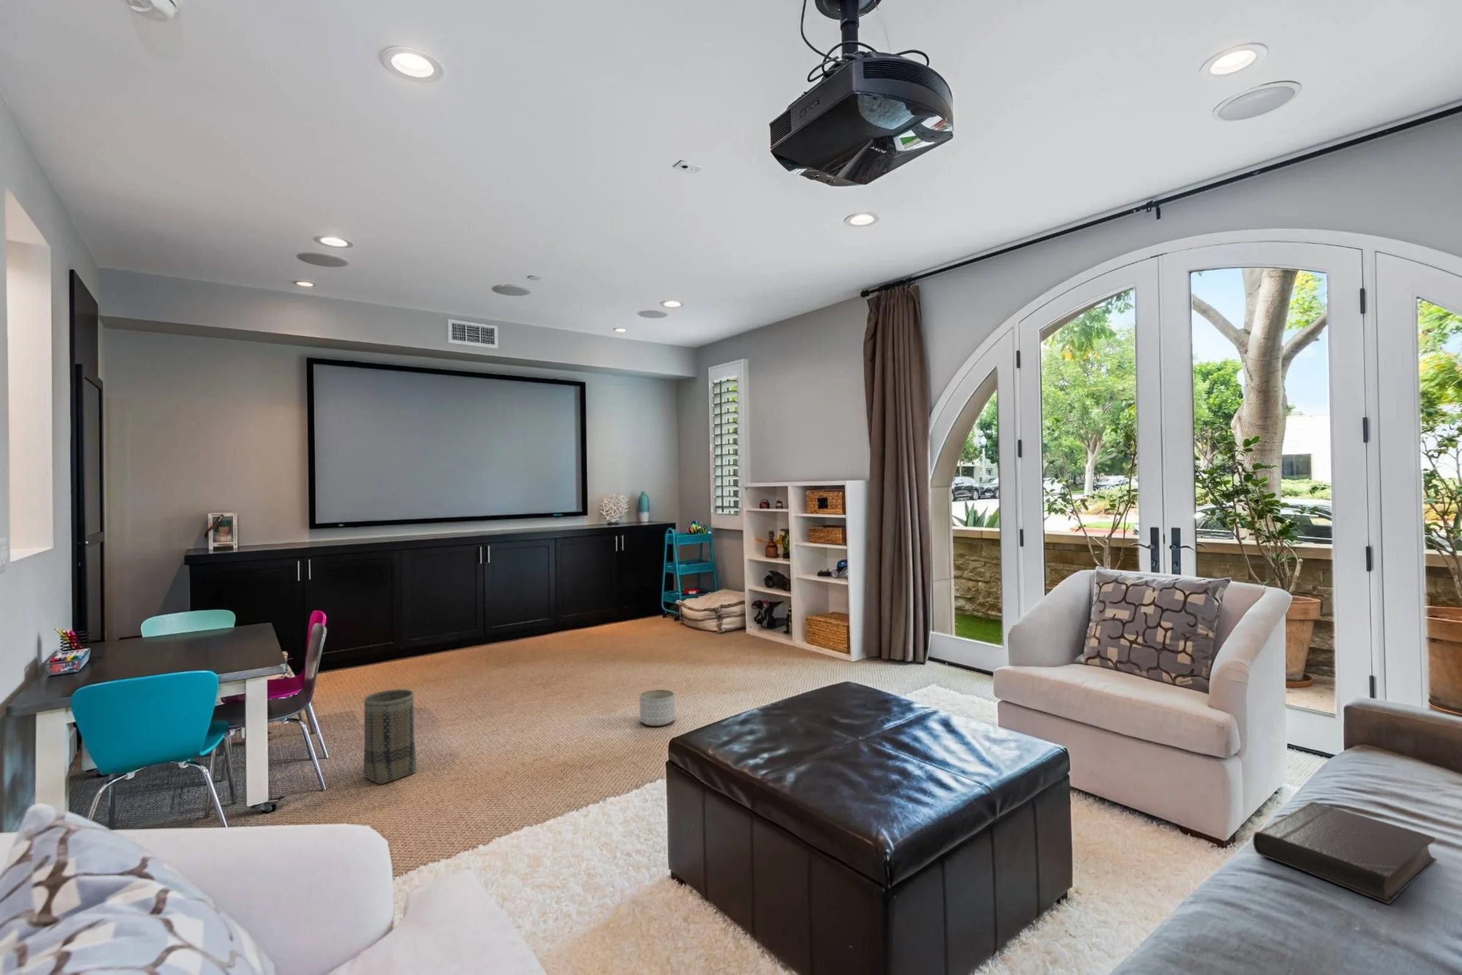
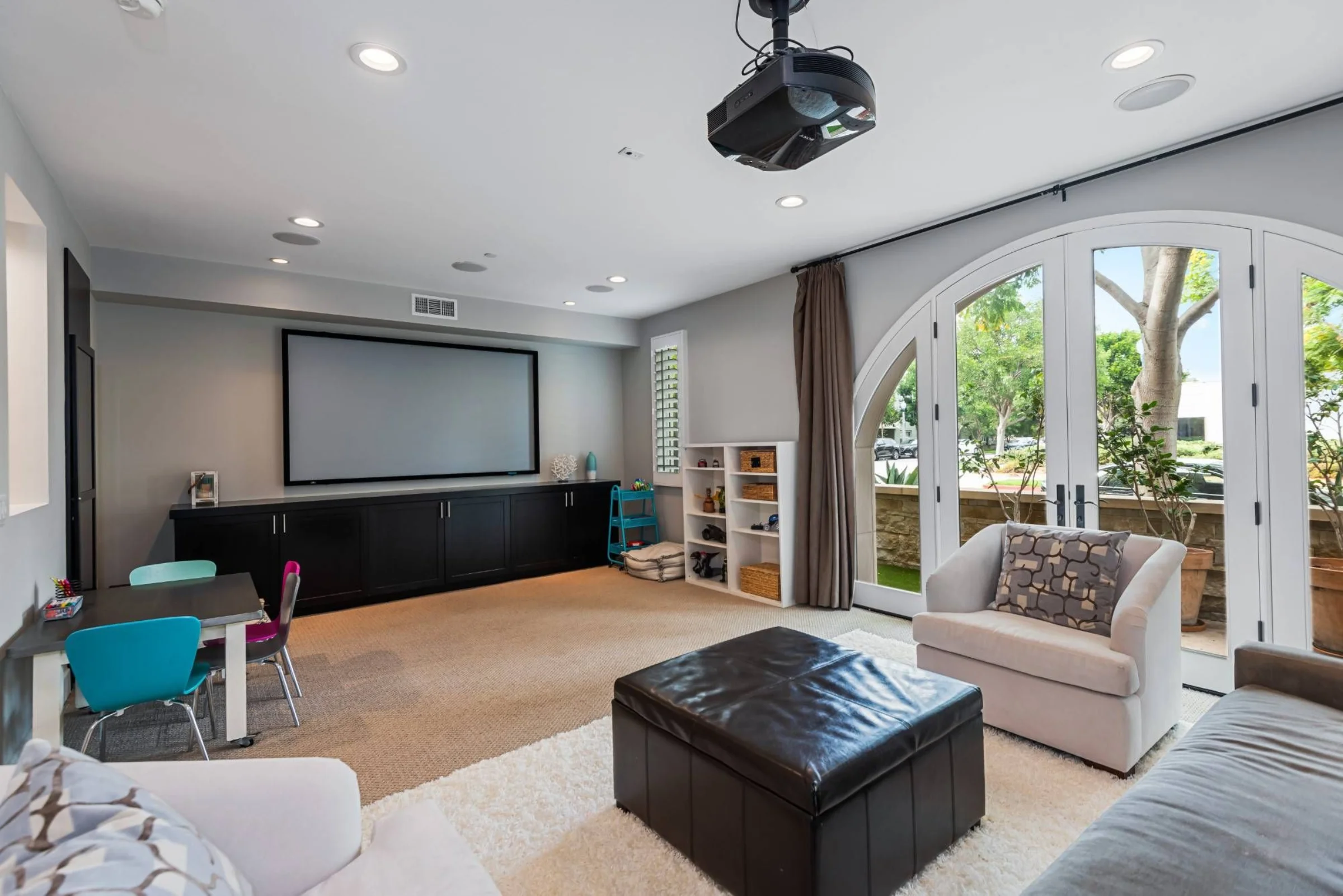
- planter [639,689,676,727]
- basket [364,689,417,785]
- book [1252,801,1438,905]
